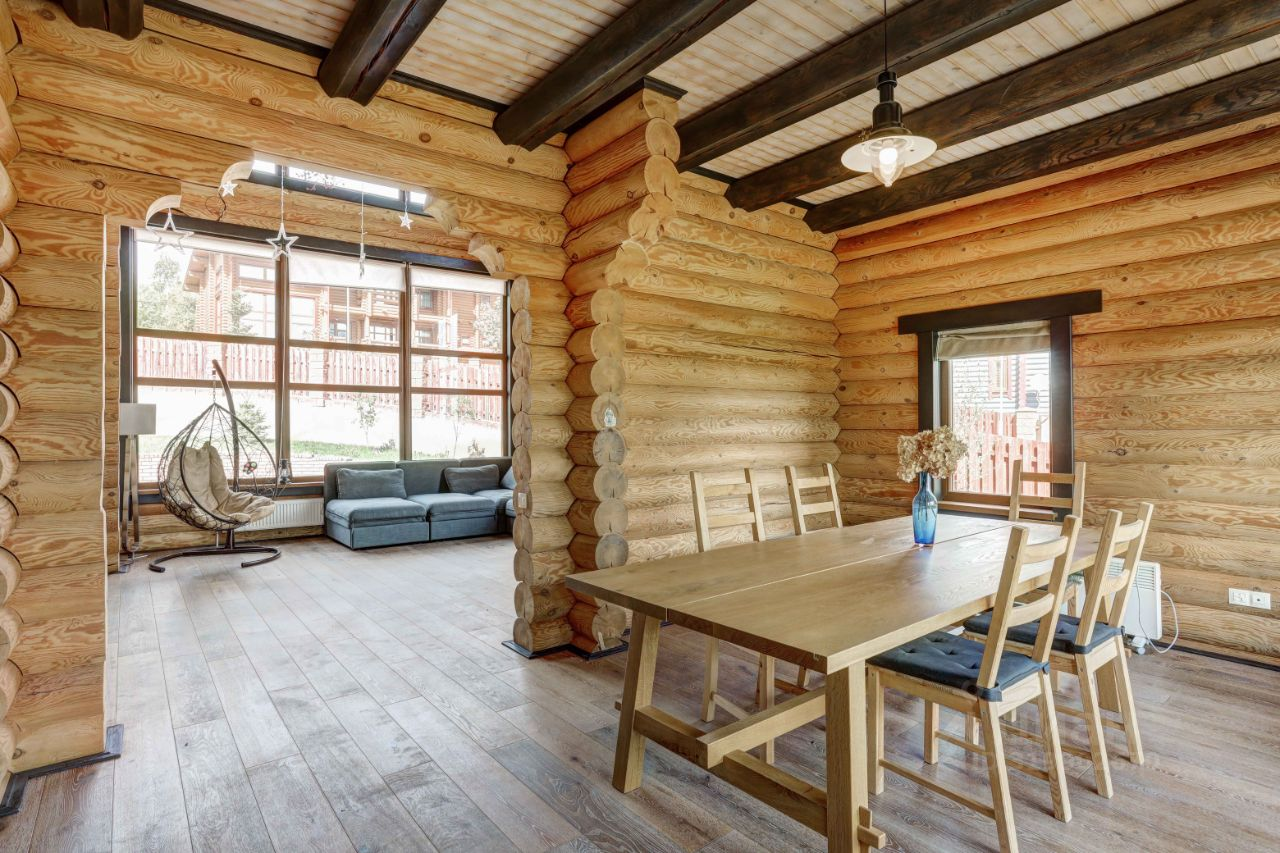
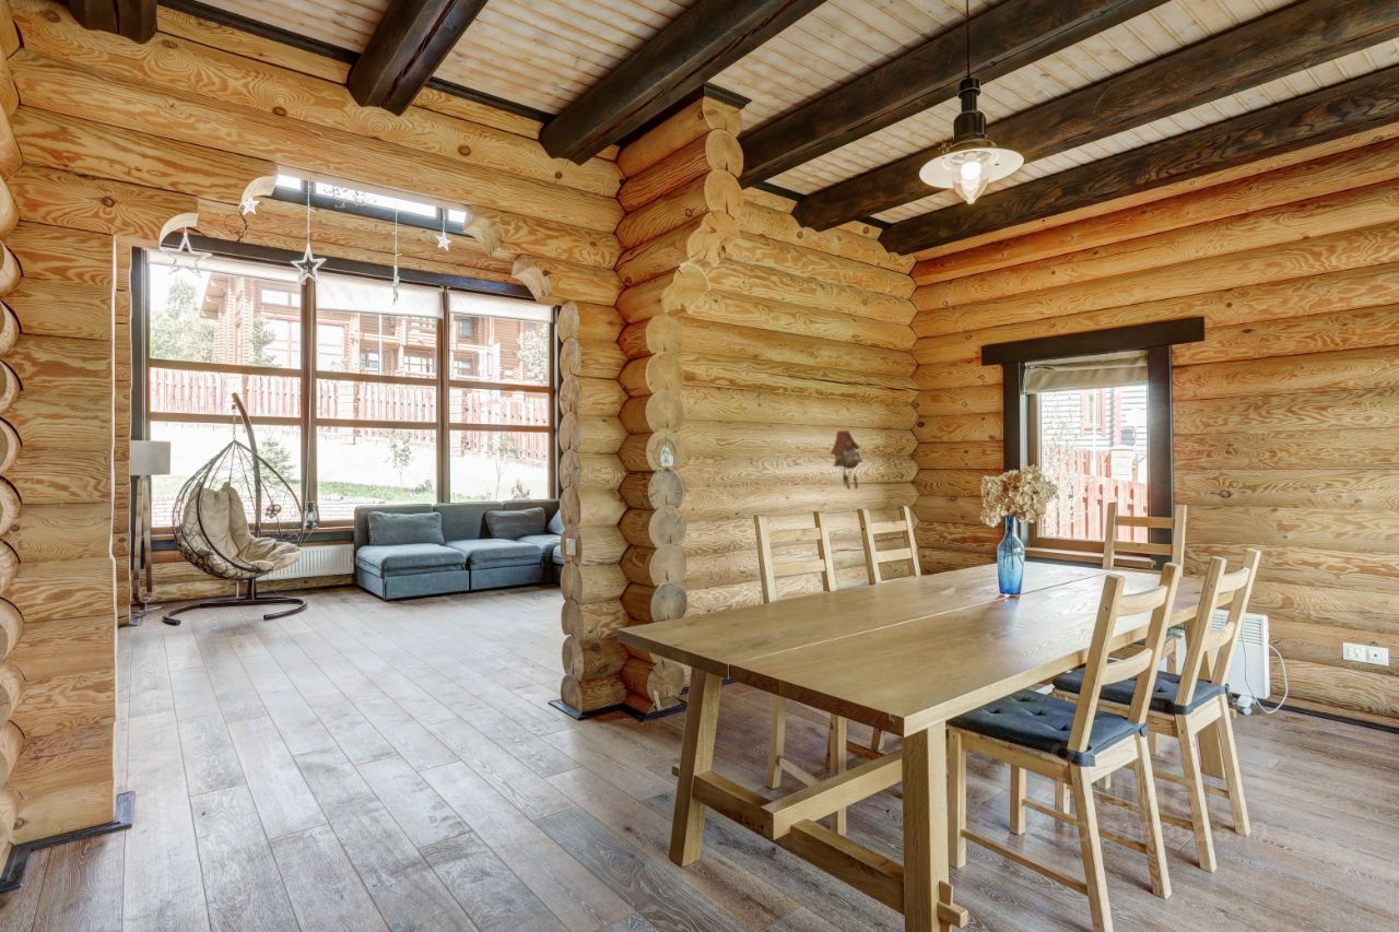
+ cuckoo clock [830,429,863,491]
